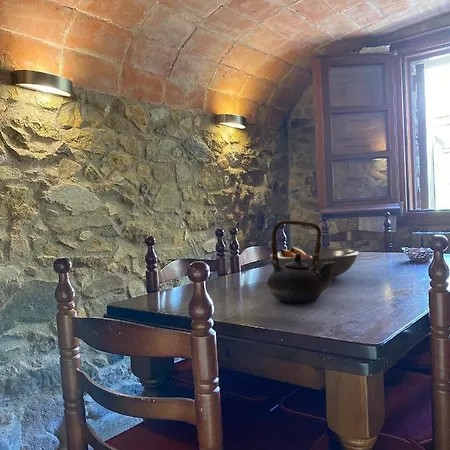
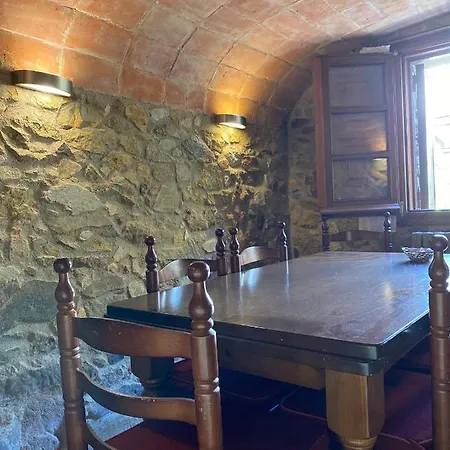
- teapot [267,219,335,304]
- fruit bowl [269,246,360,279]
